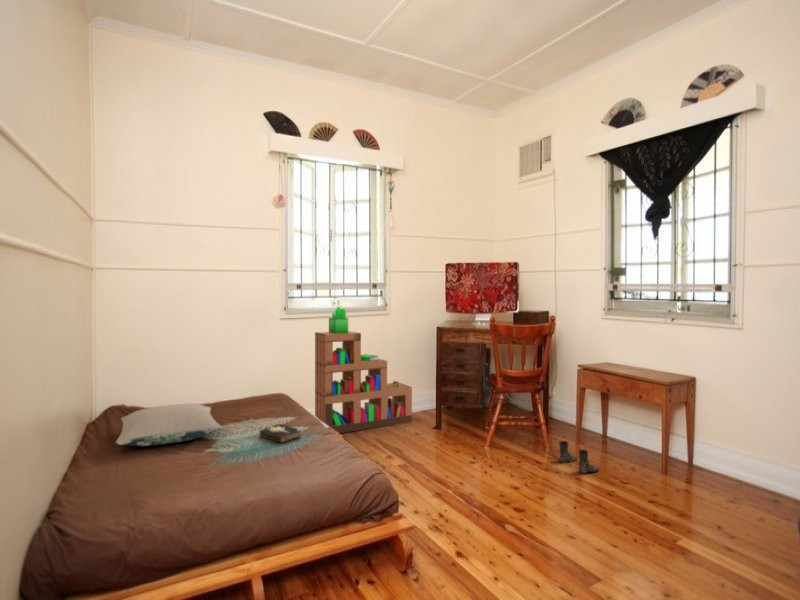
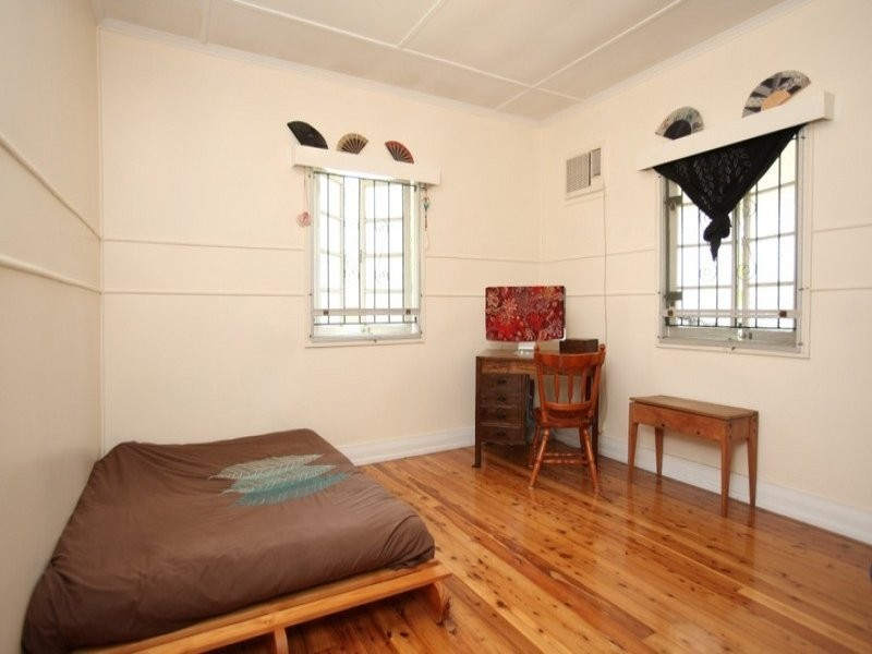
- pillow [115,403,223,447]
- hardback book [259,422,302,444]
- bookshelf [314,306,413,434]
- boots [558,440,600,474]
